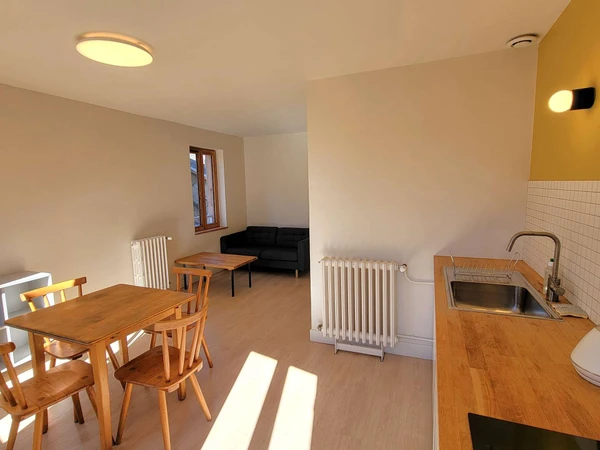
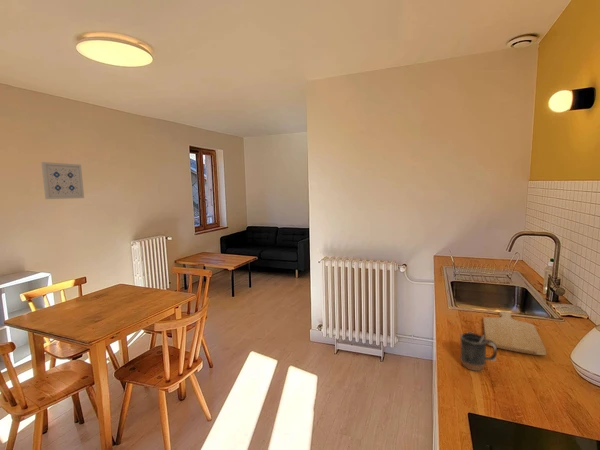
+ mug [459,331,498,372]
+ wall art [40,161,85,200]
+ chopping board [482,310,547,356]
